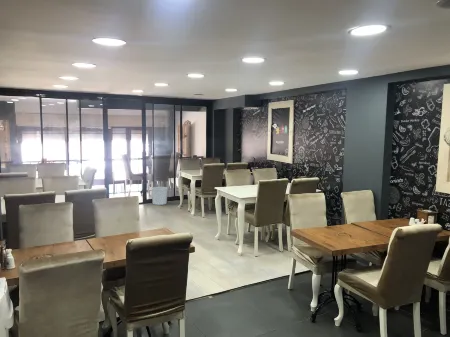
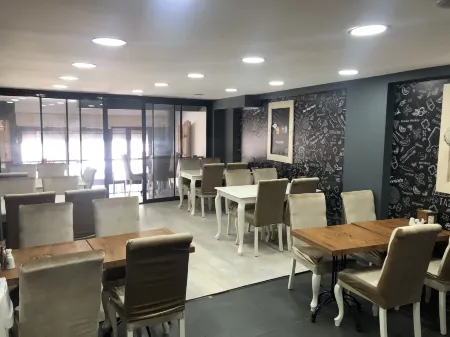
- waste bin [150,186,169,206]
